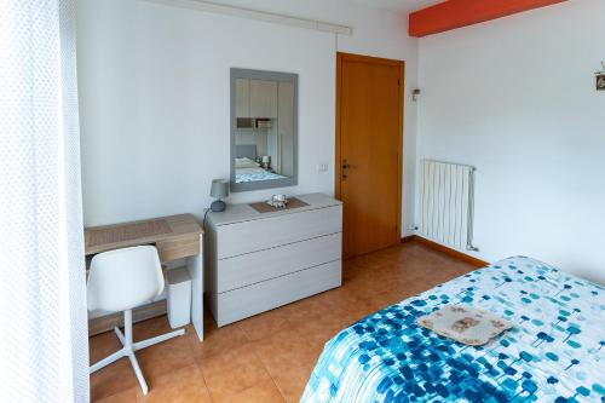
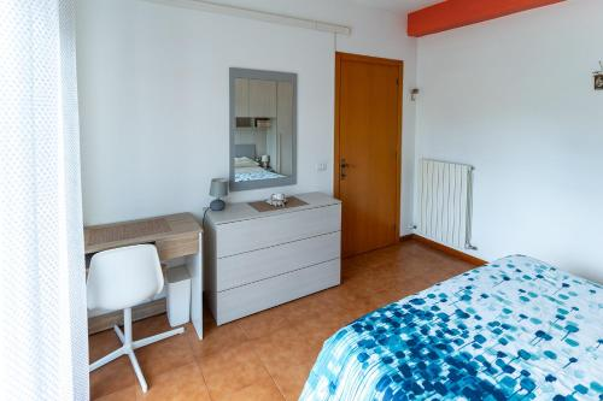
- serving tray [416,303,513,346]
